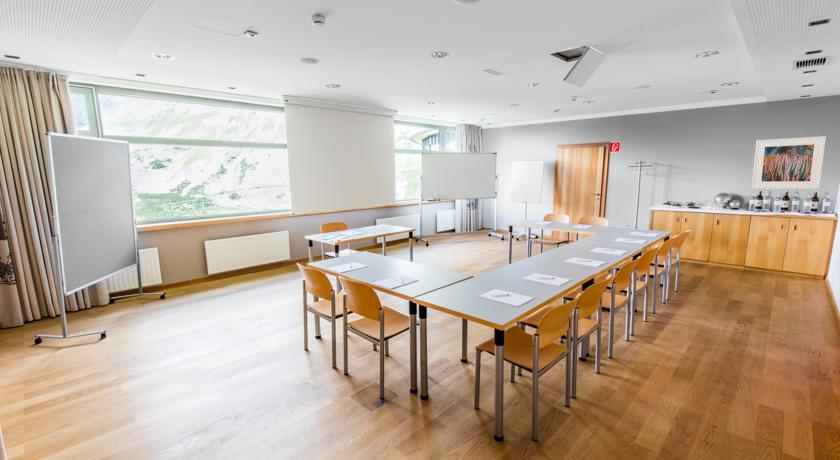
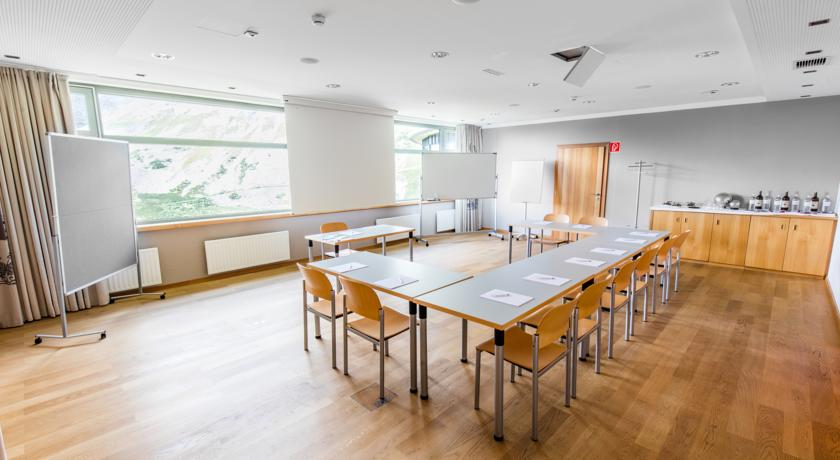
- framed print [751,135,827,190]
